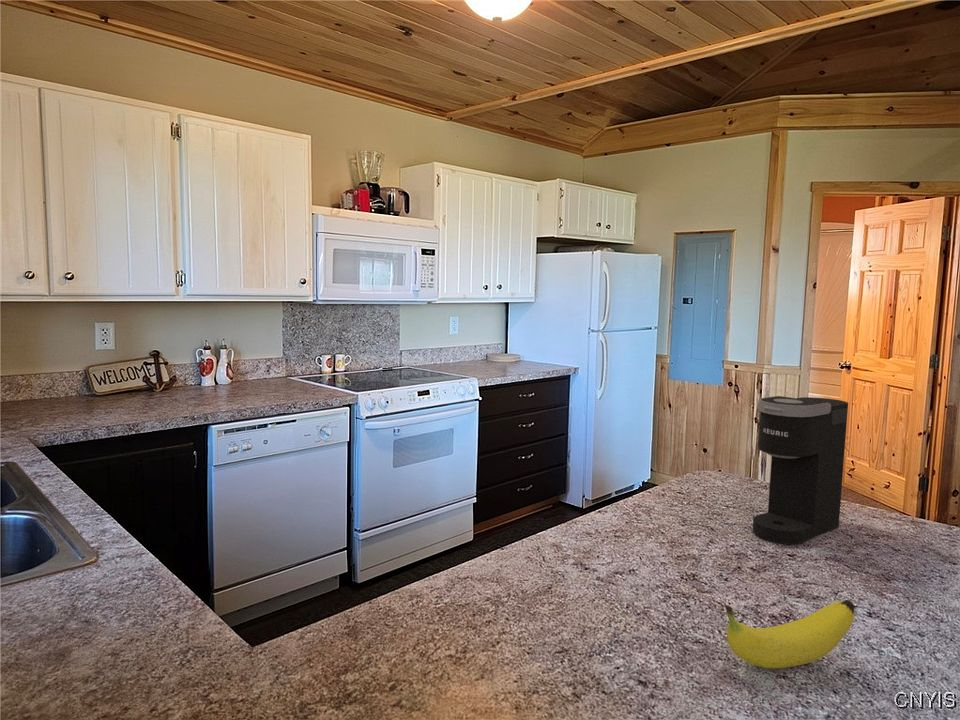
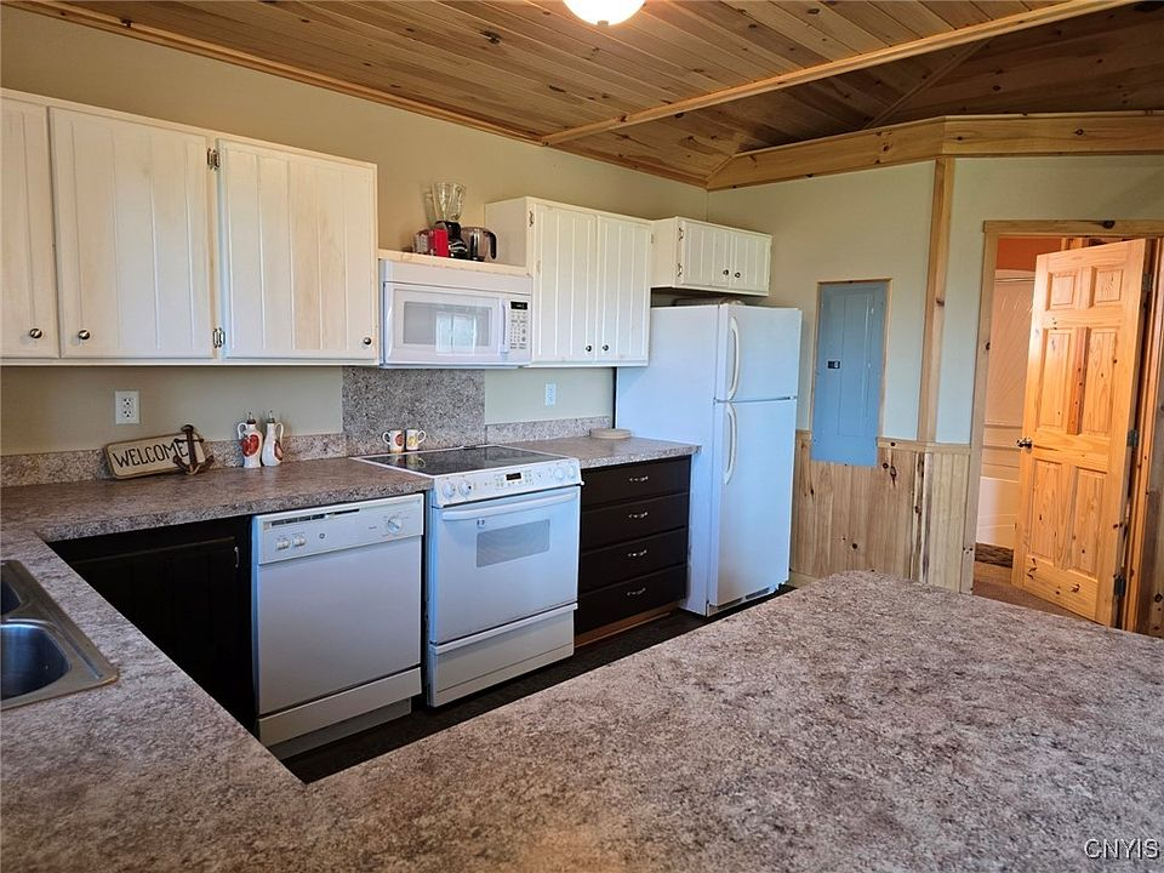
- coffee maker [752,395,849,545]
- fruit [724,599,855,670]
